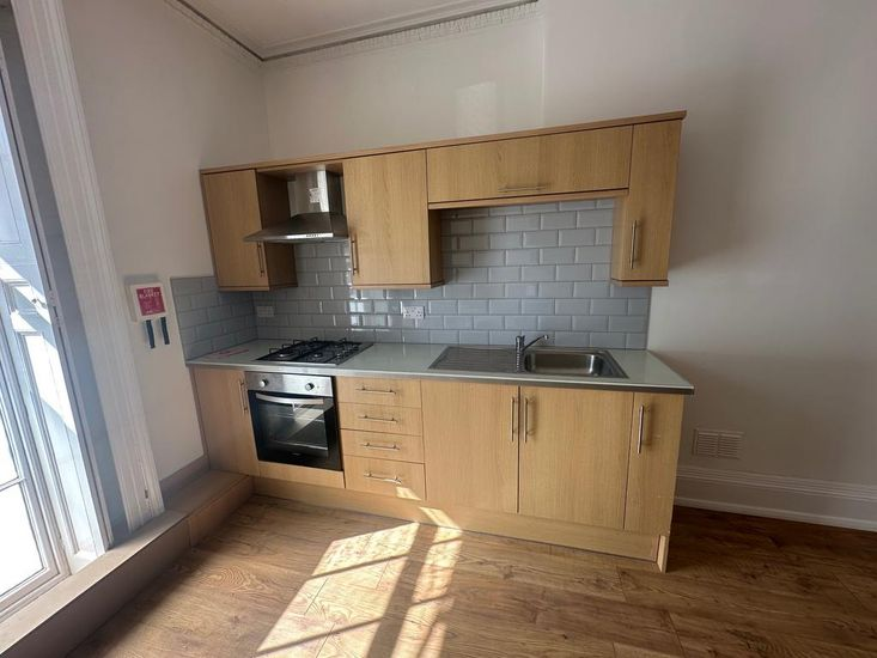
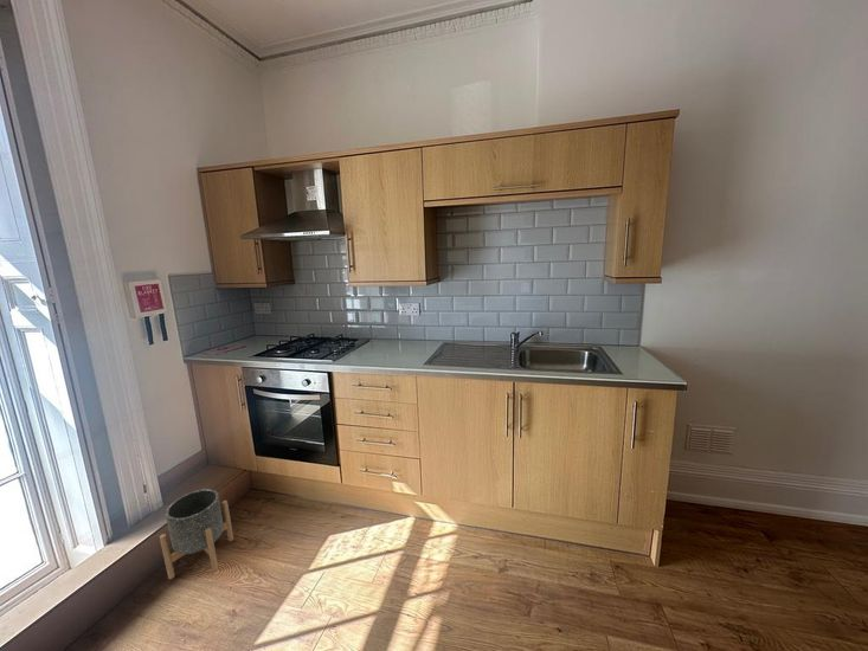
+ planter [159,488,234,580]
